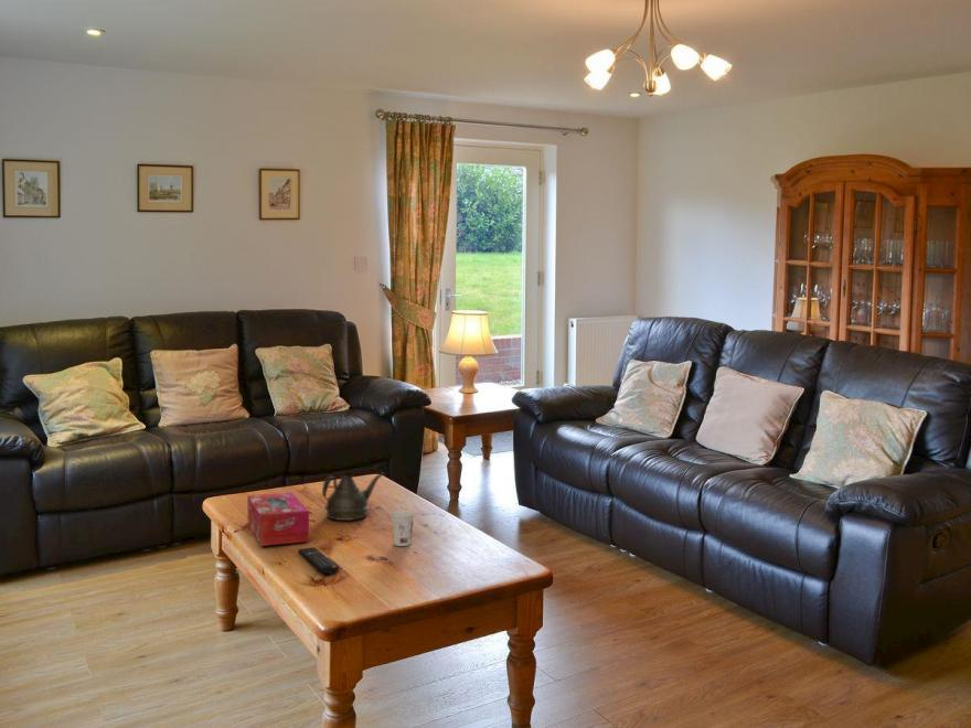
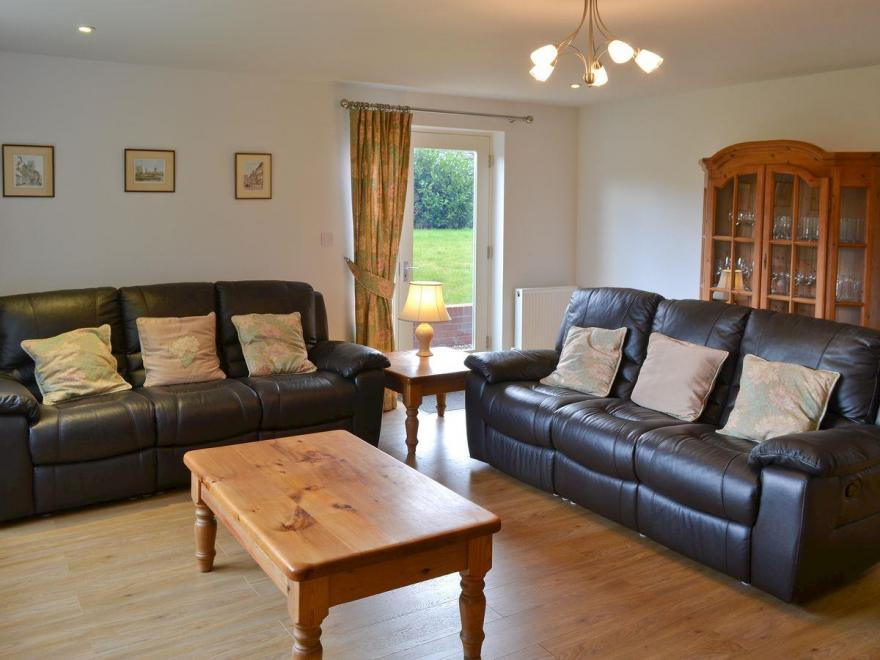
- cup [388,510,416,547]
- tissue box [246,491,310,547]
- remote control [297,546,340,575]
- teapot [321,472,385,522]
